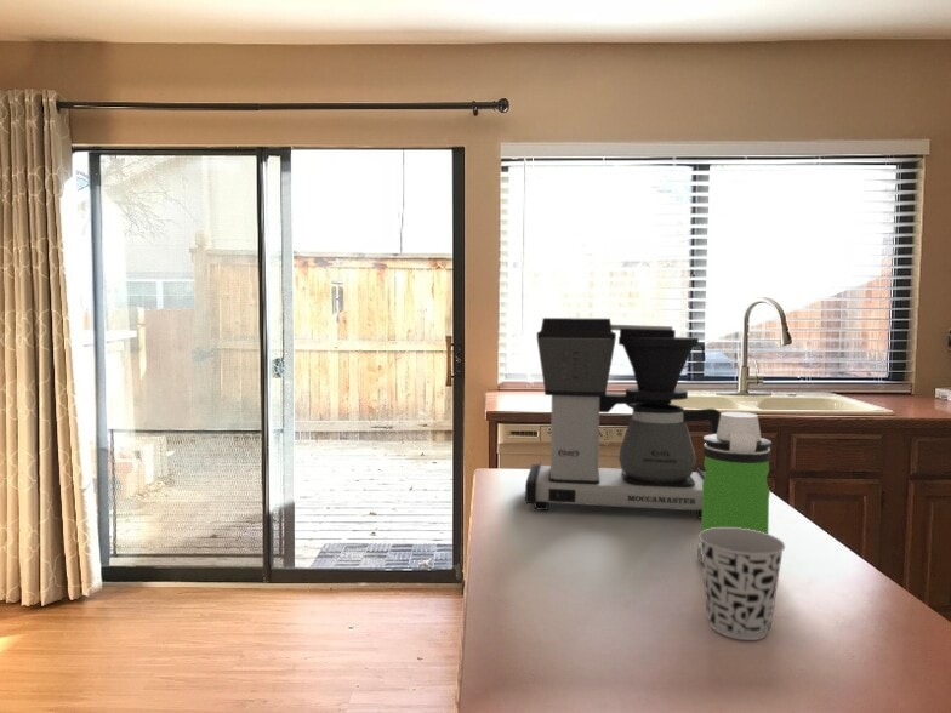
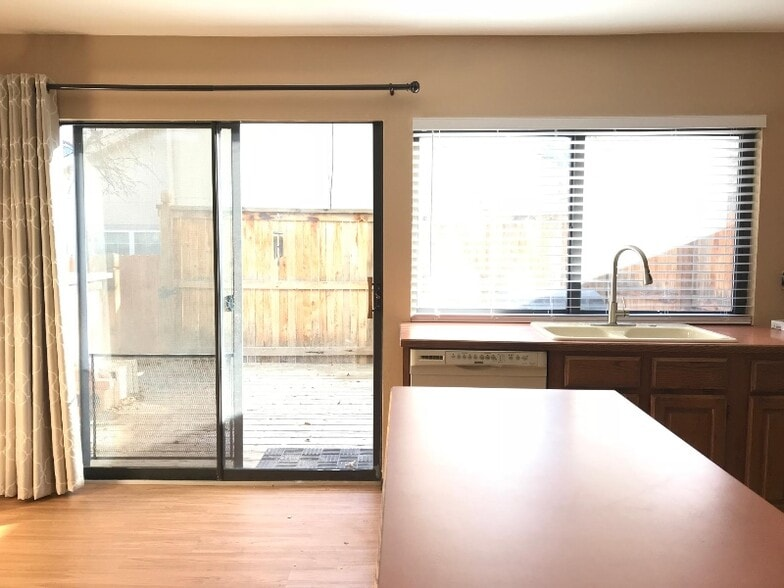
- coffee maker [524,316,722,520]
- cup [697,527,786,641]
- water bottle [696,411,773,565]
